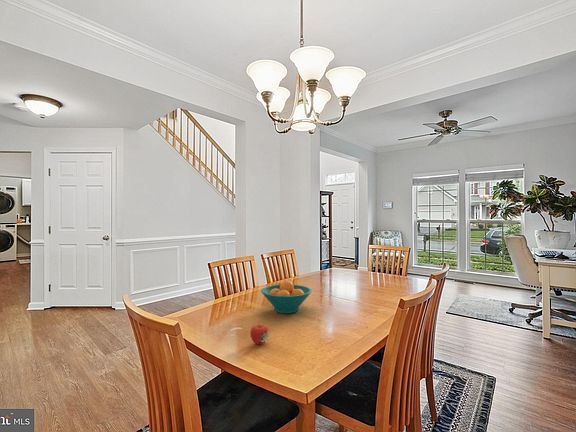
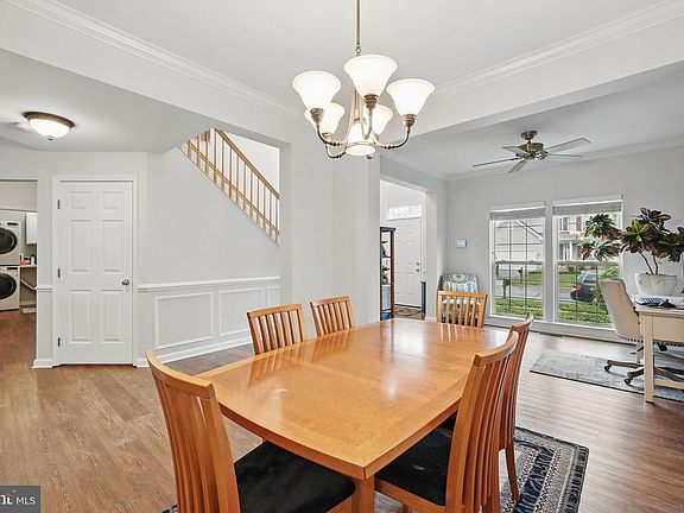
- fruit bowl [260,279,313,314]
- apple [249,323,270,345]
